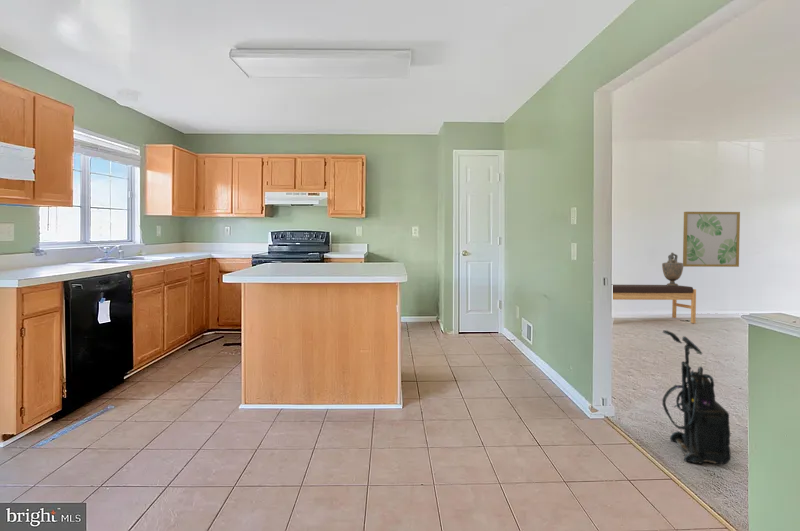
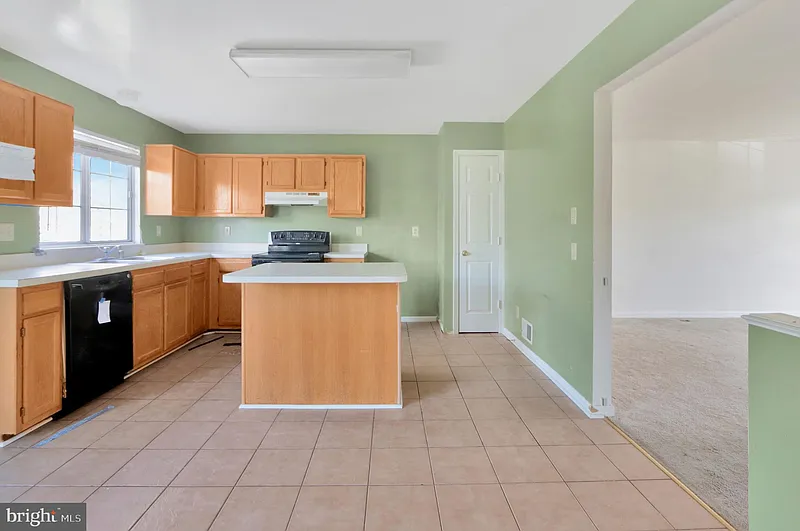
- bench [612,284,697,324]
- vacuum cleaner [661,329,732,466]
- wall art [682,211,741,268]
- decorative urn [661,252,684,286]
